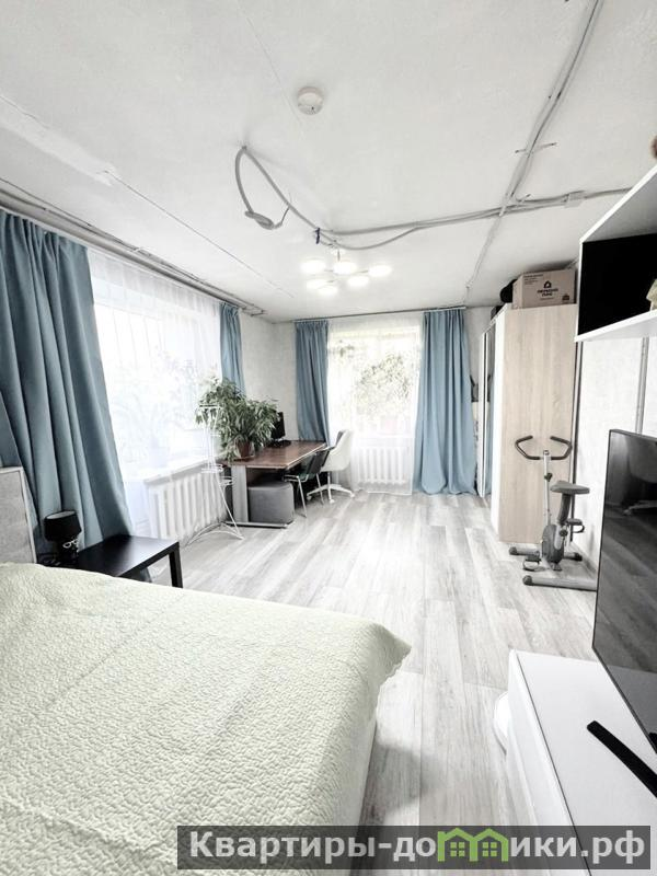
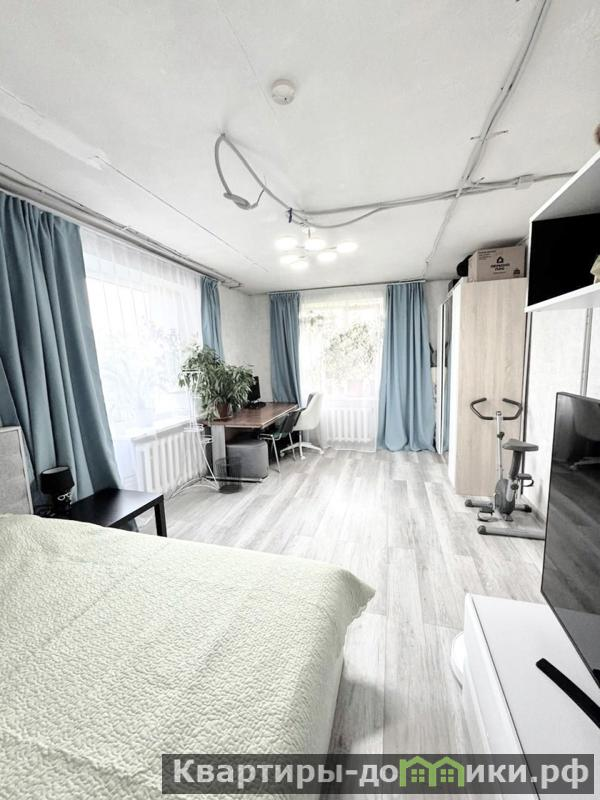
+ waste bin [214,456,244,494]
